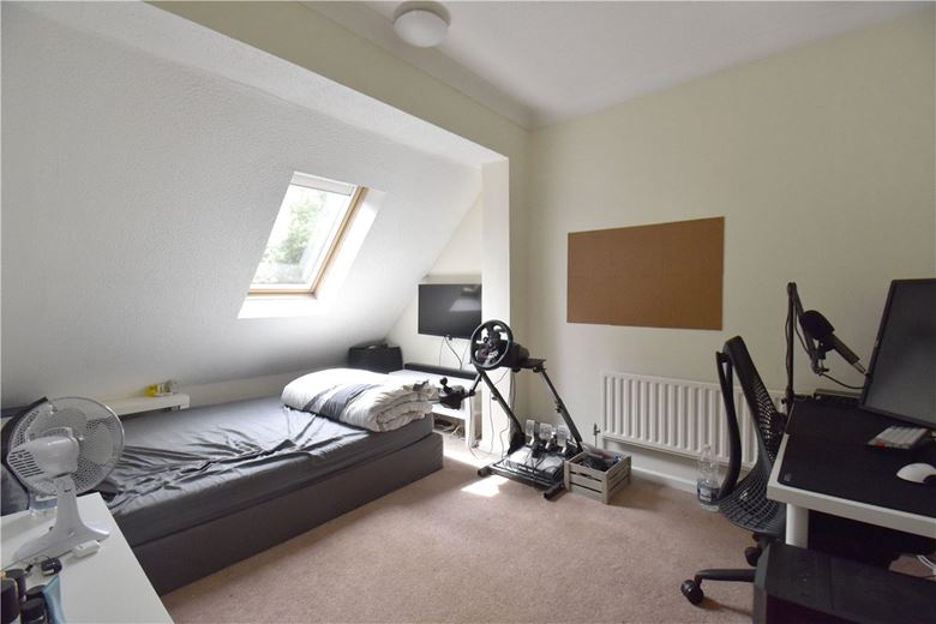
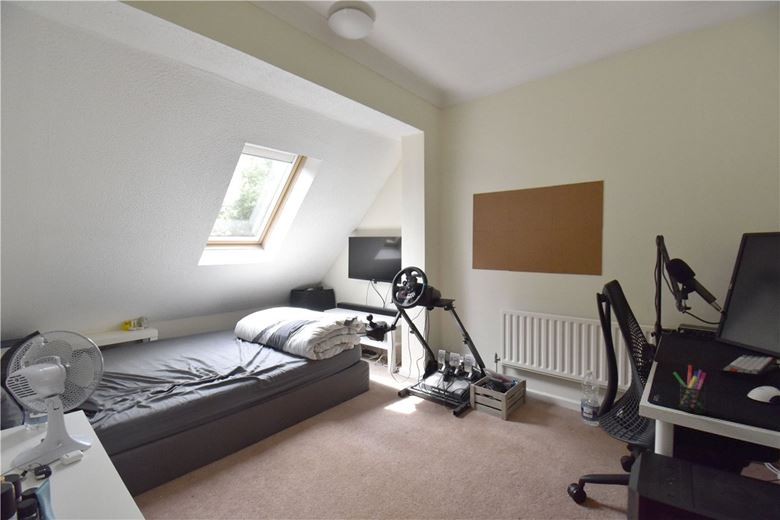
+ pen holder [672,364,707,415]
